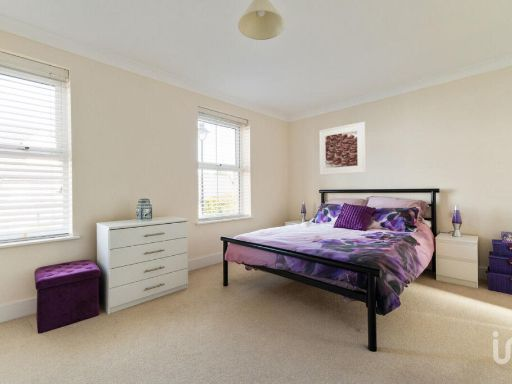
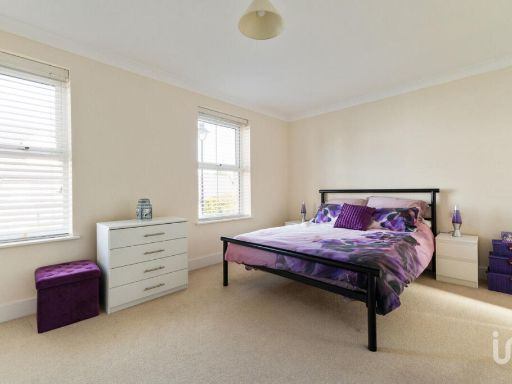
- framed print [318,121,366,176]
